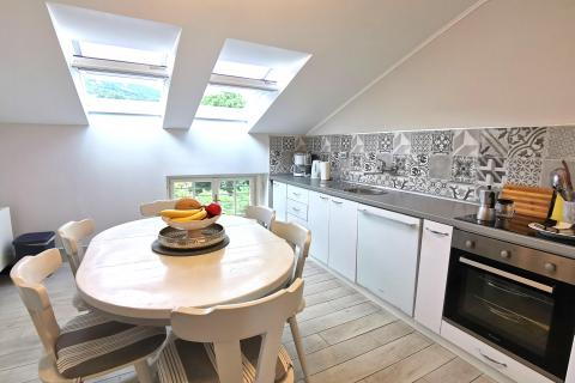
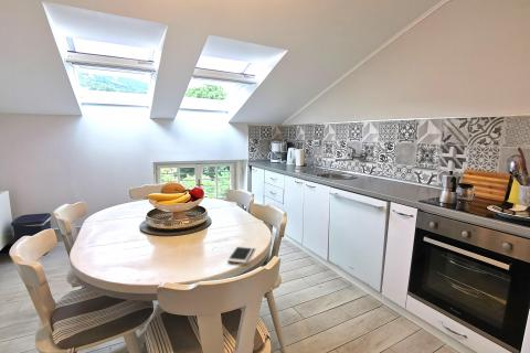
+ cell phone [226,244,255,264]
